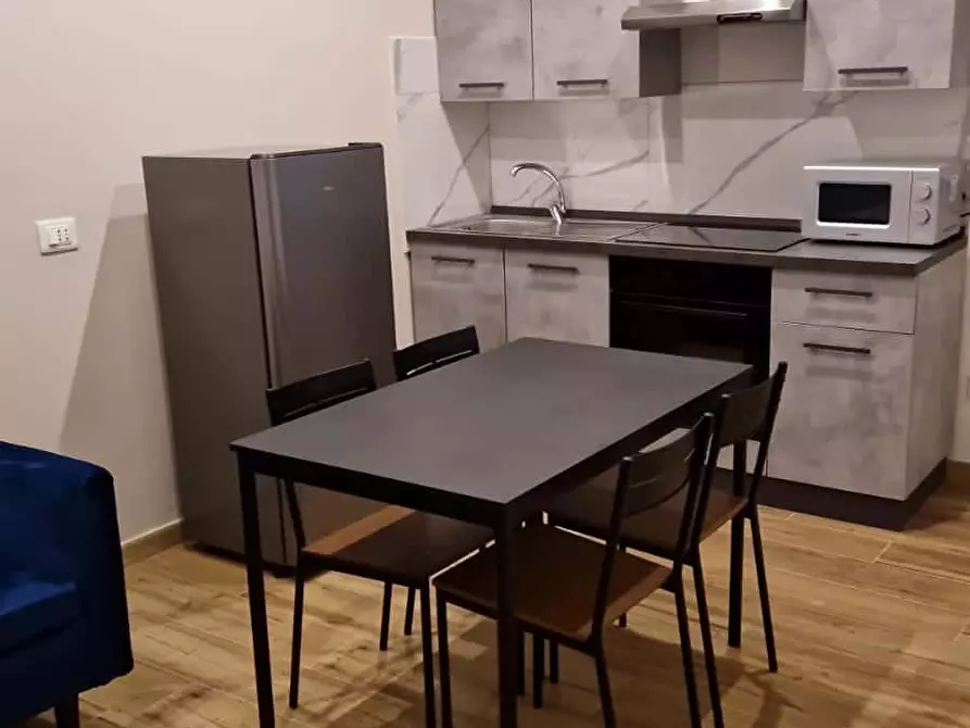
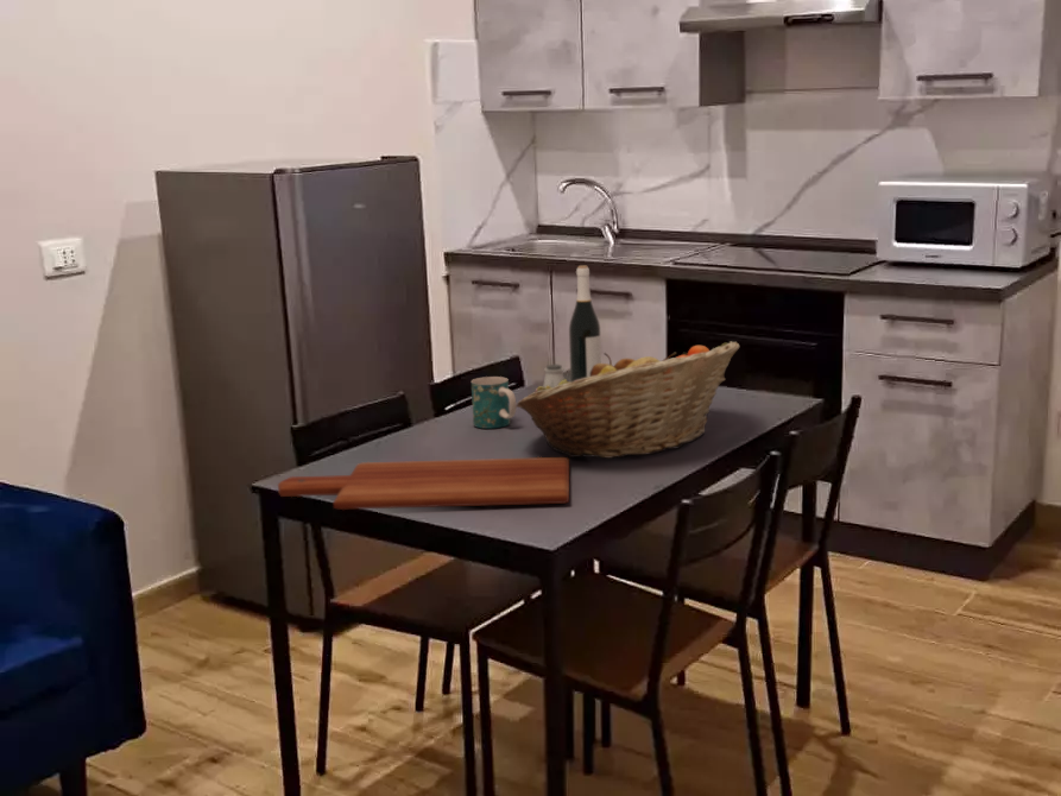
+ wine bottle [568,265,602,383]
+ saltshaker [542,364,566,387]
+ fruit basket [516,340,740,459]
+ mug [470,375,518,430]
+ cutting board [277,456,570,511]
